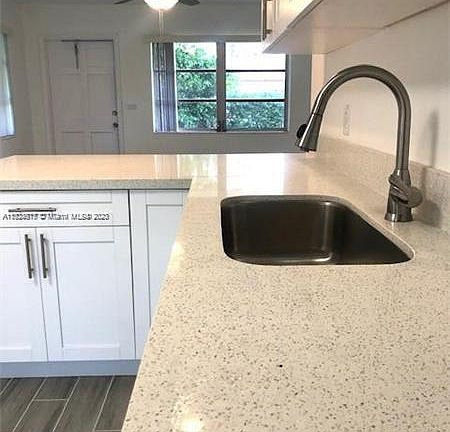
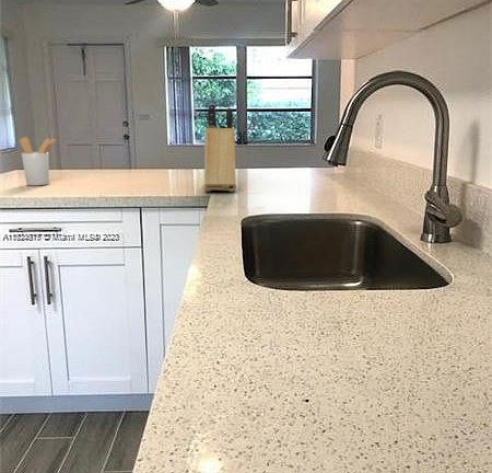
+ knife block [203,103,237,193]
+ utensil holder [19,136,57,186]
